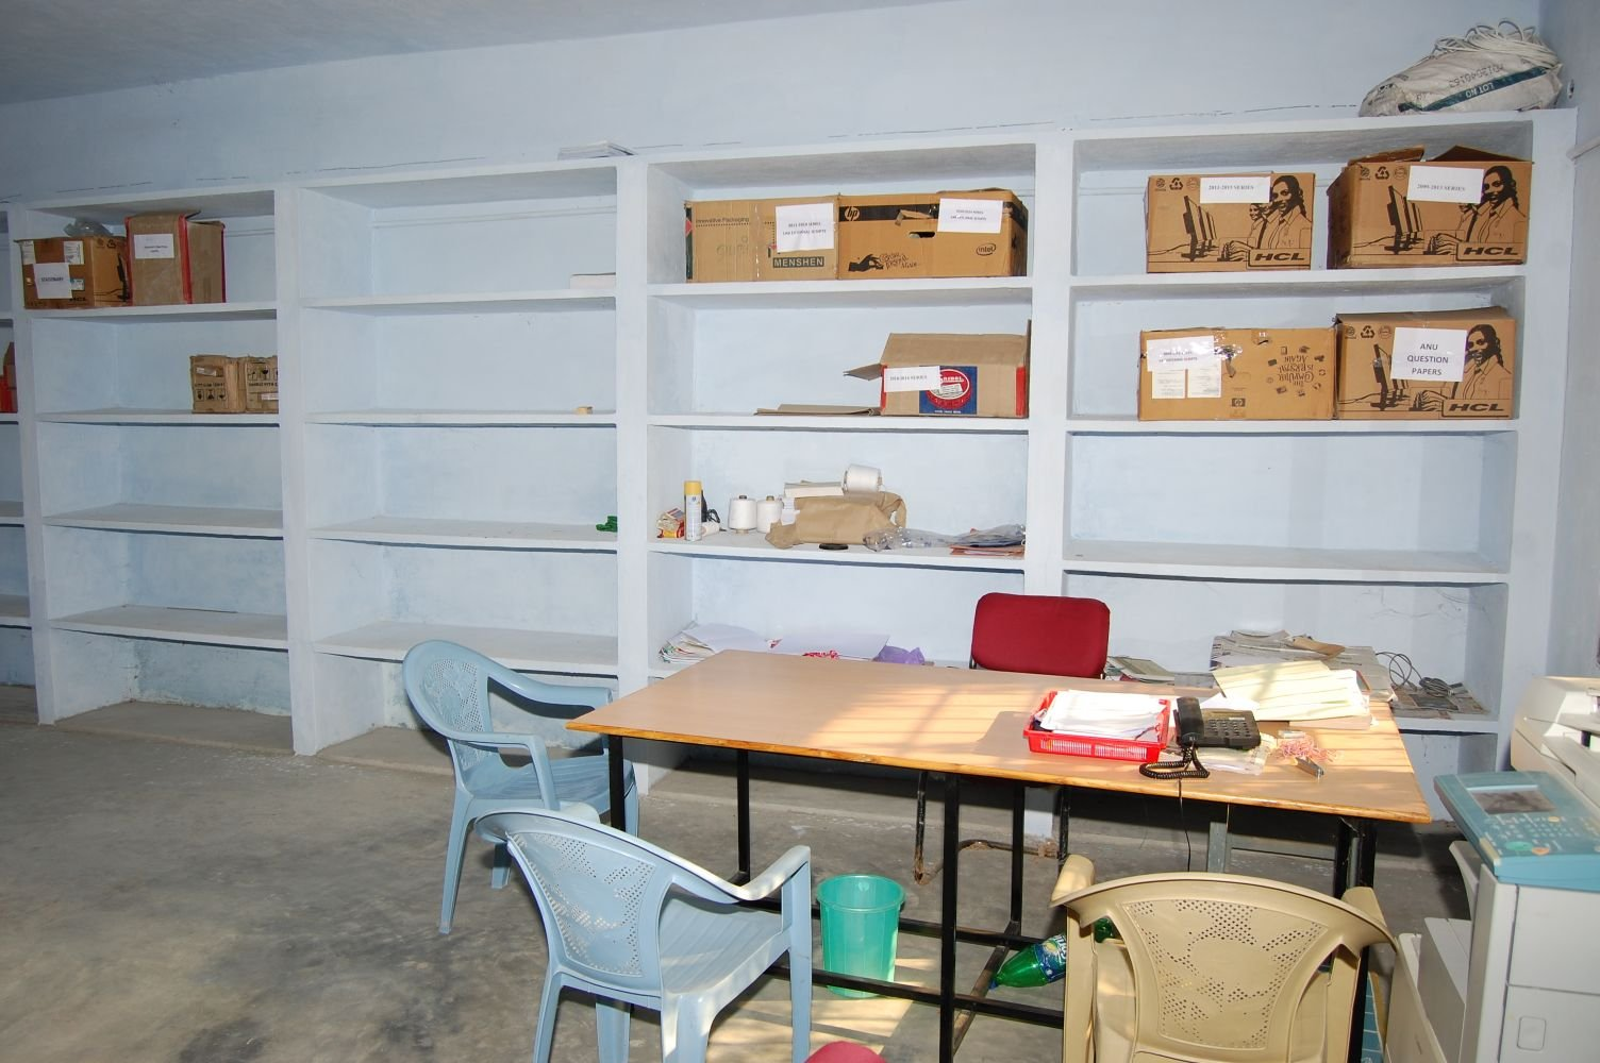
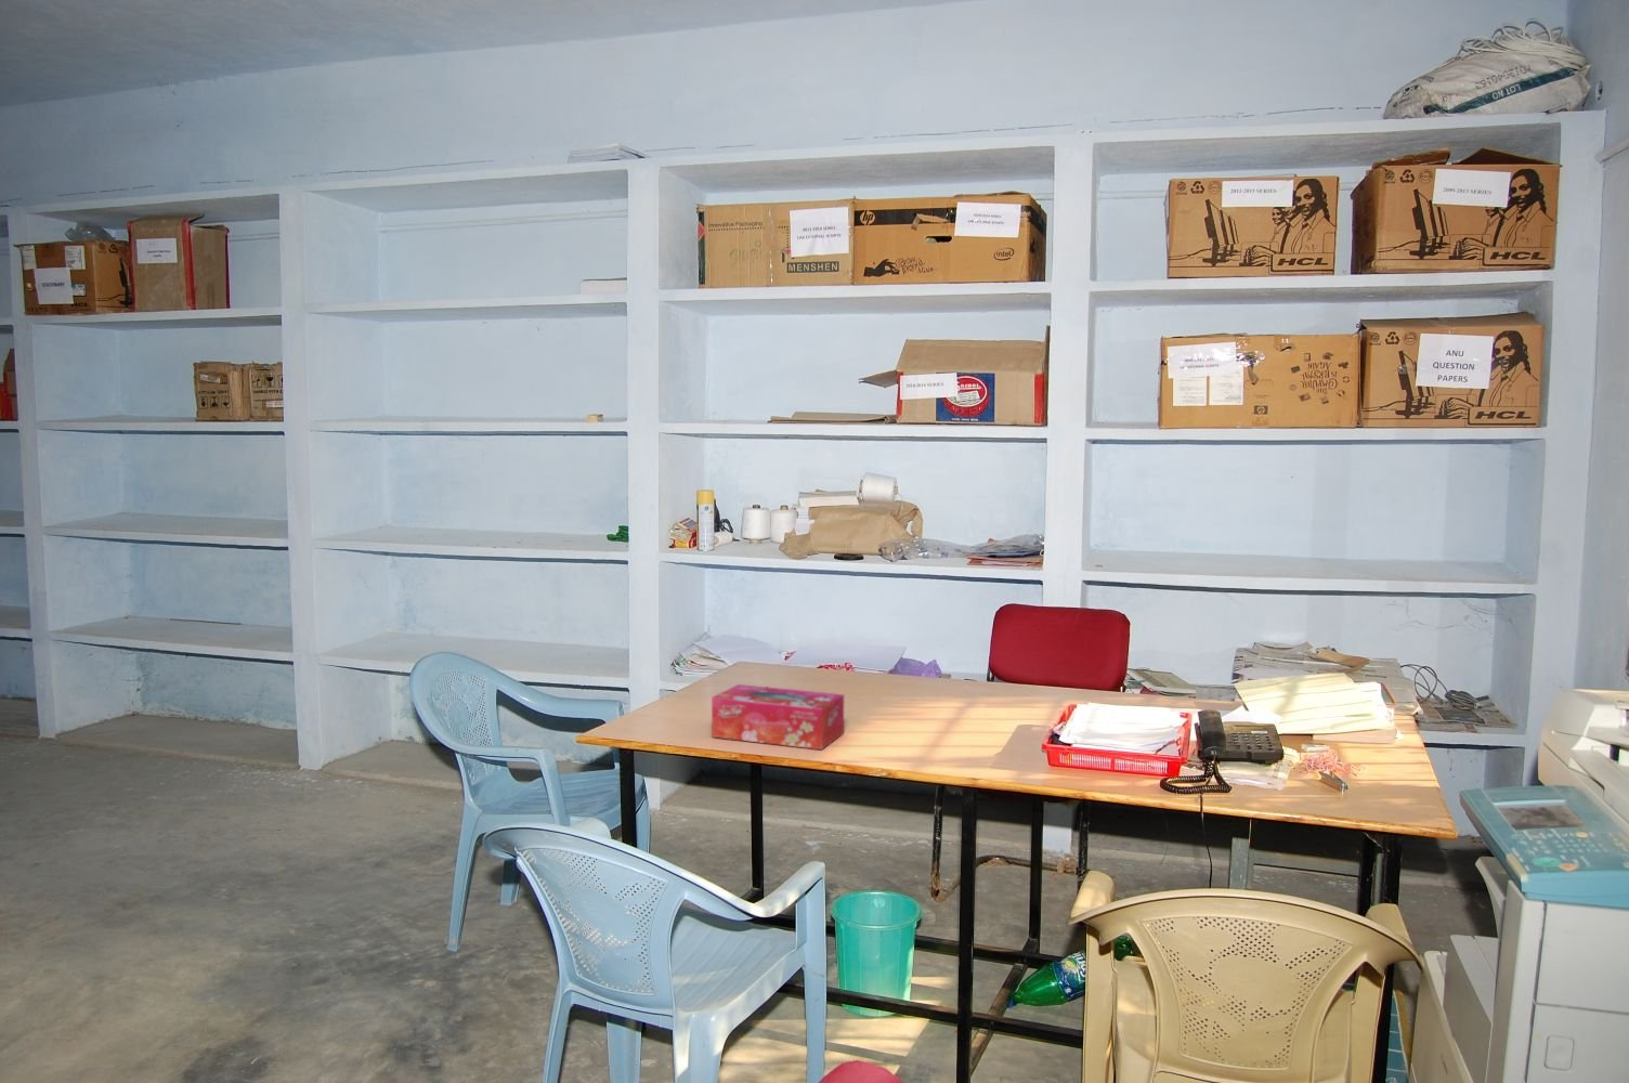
+ tissue box [711,683,845,751]
